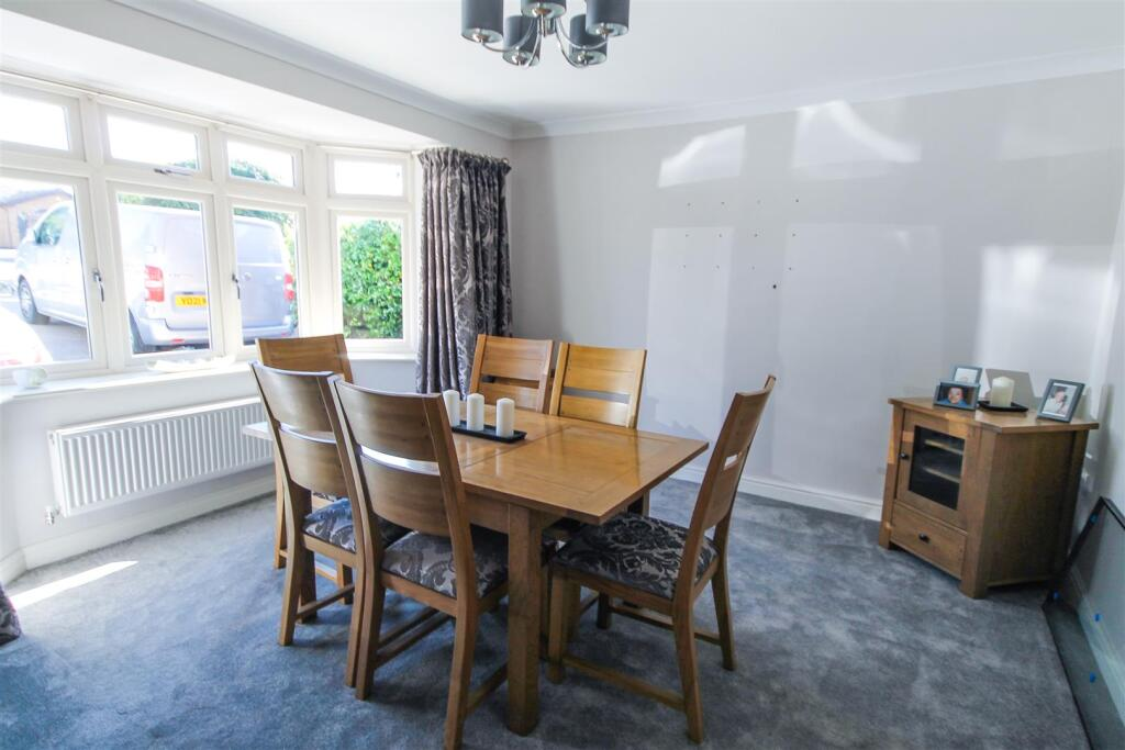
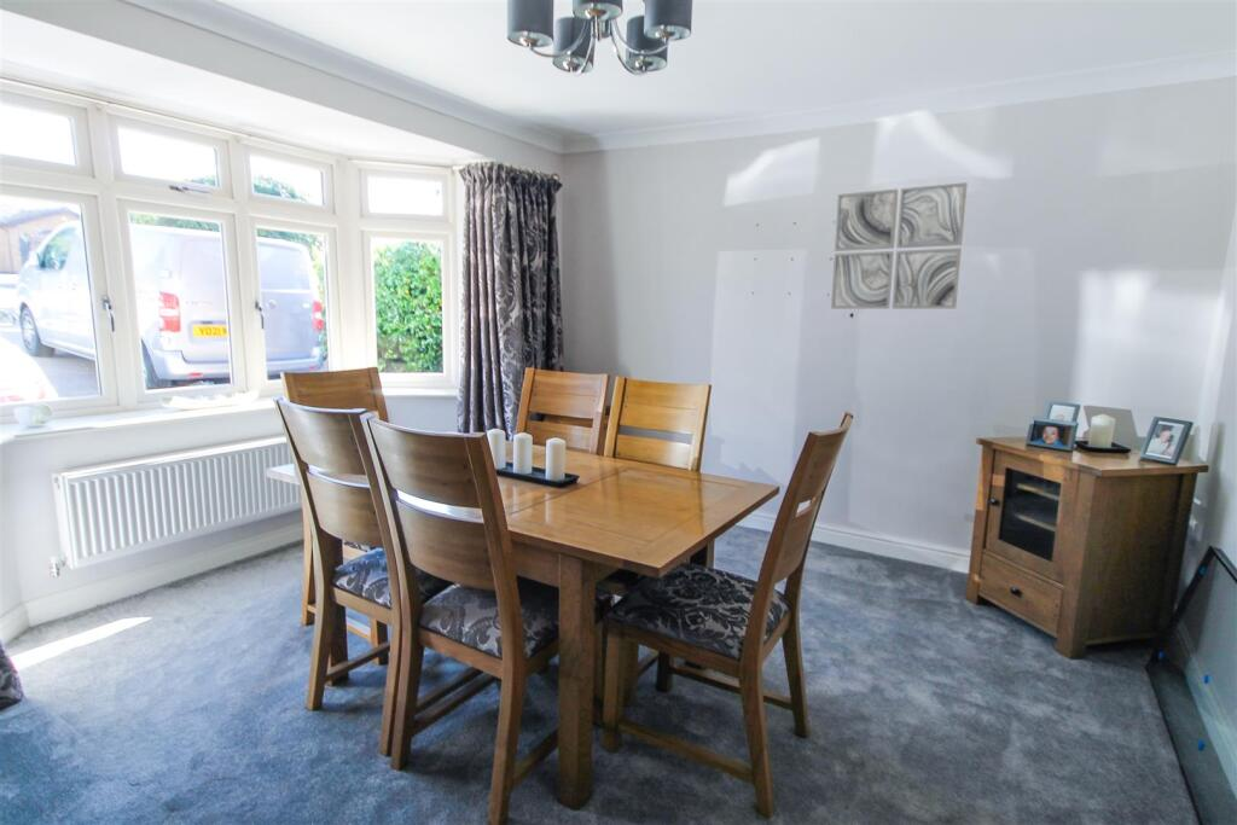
+ wall art [830,181,968,310]
